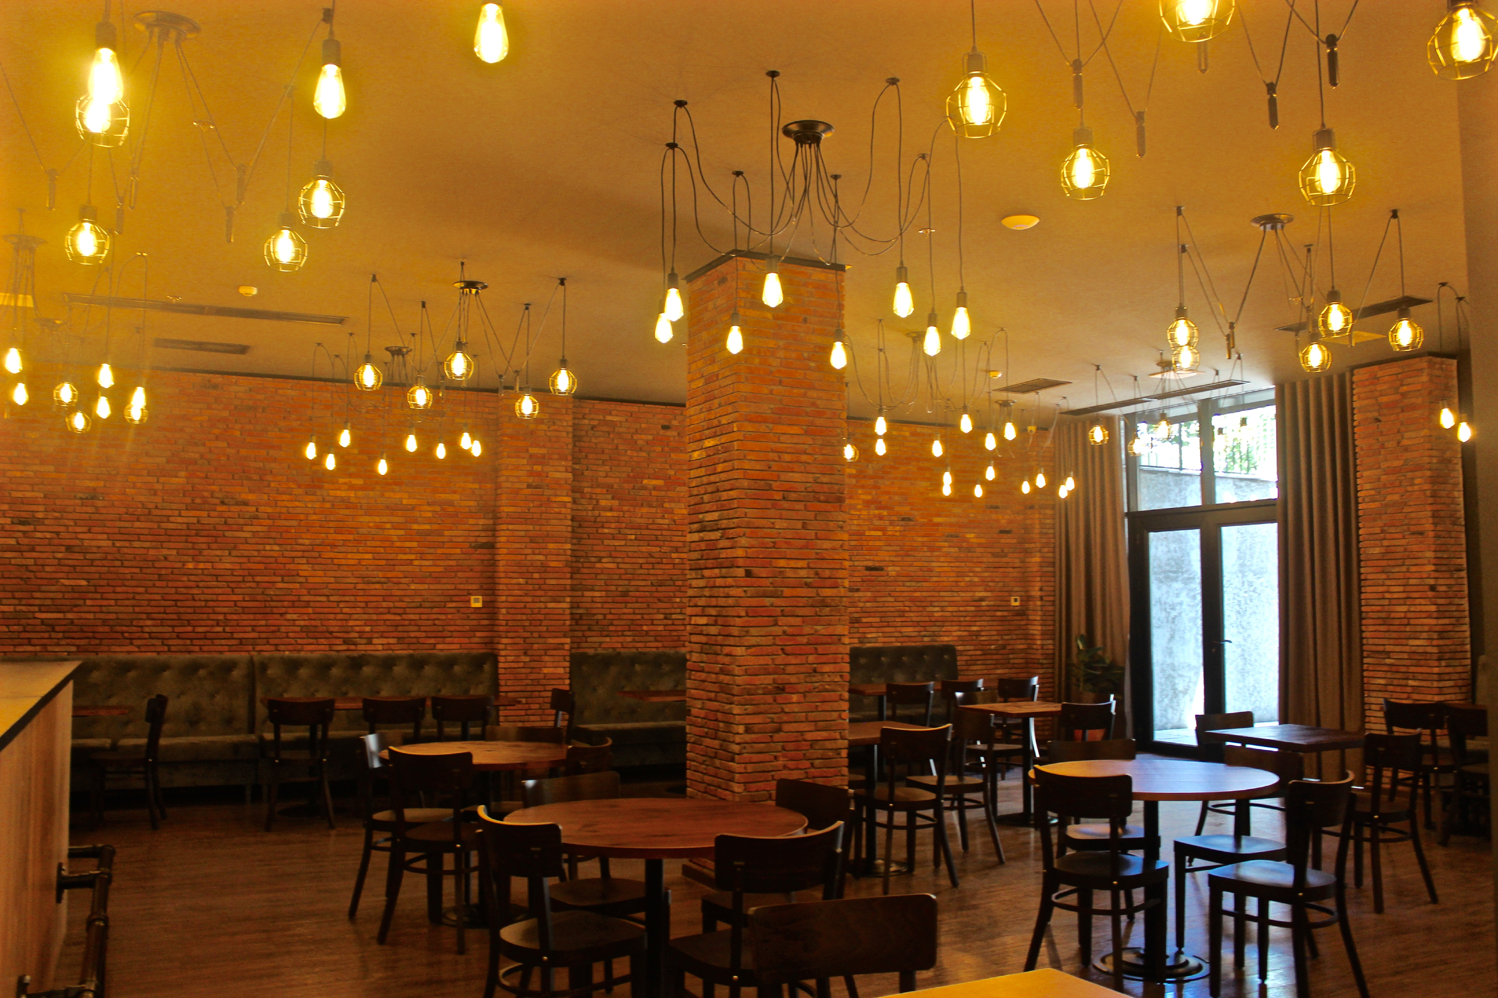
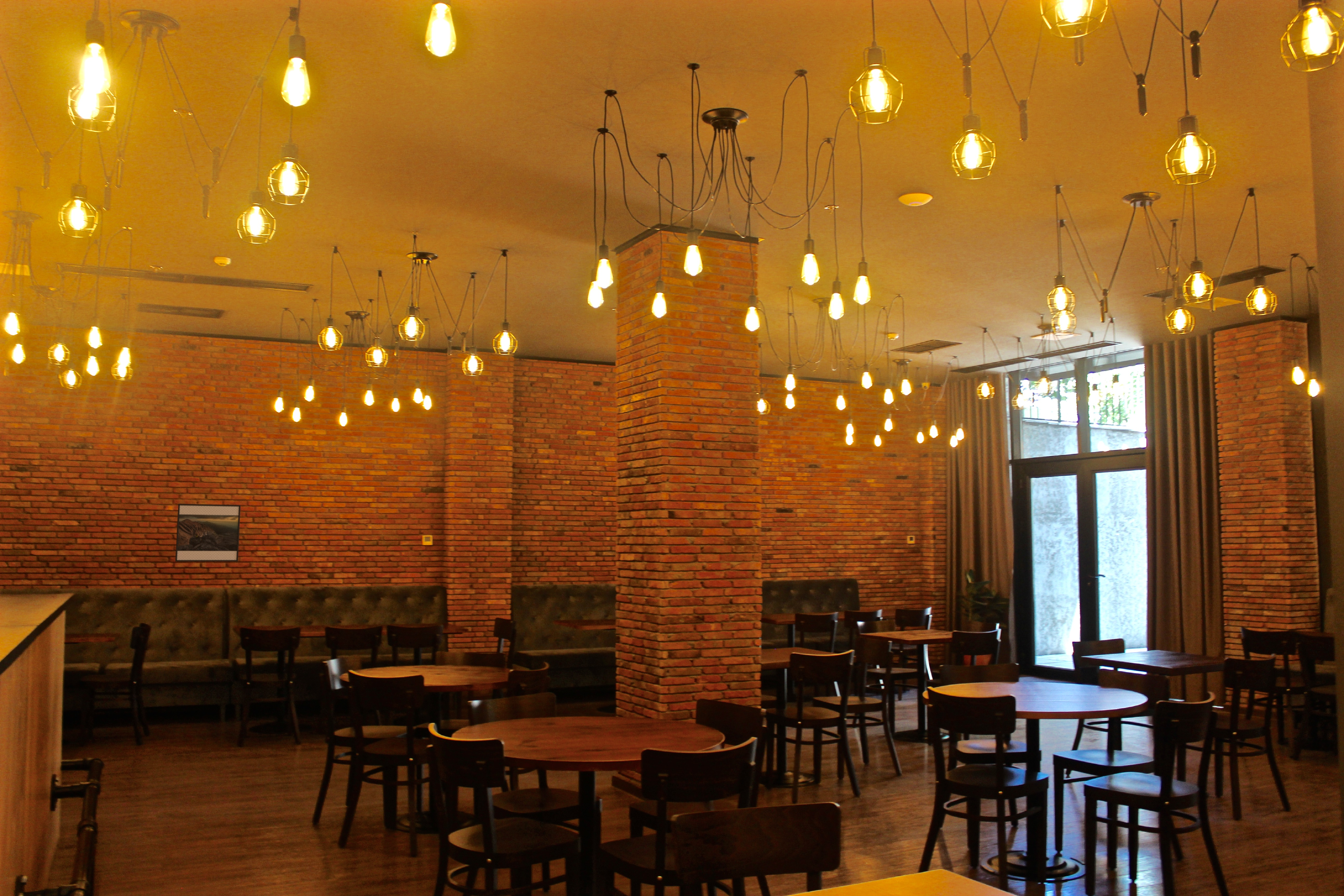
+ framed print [175,503,241,562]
